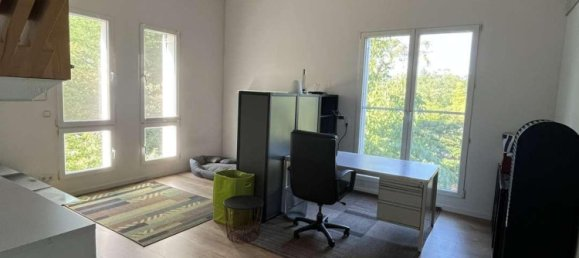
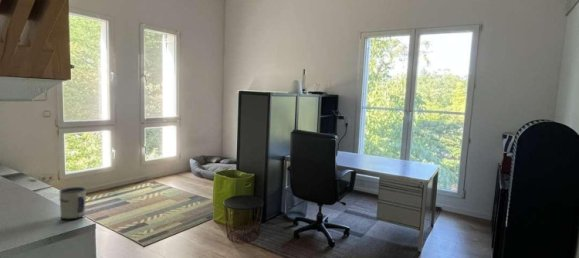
+ mug [59,186,87,220]
